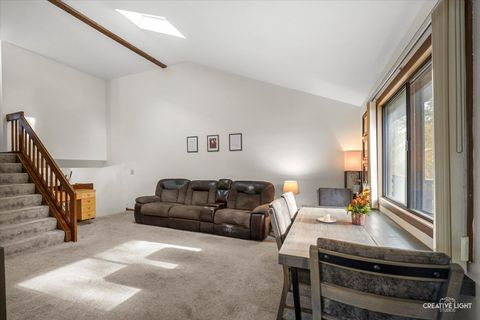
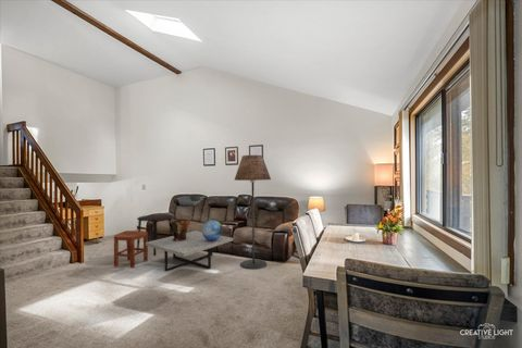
+ decorative globe [201,220,224,241]
+ stool [113,229,149,269]
+ coffee table [146,229,234,272]
+ decorative urn [169,219,191,241]
+ side table [136,213,173,257]
+ floor lamp [233,154,272,271]
